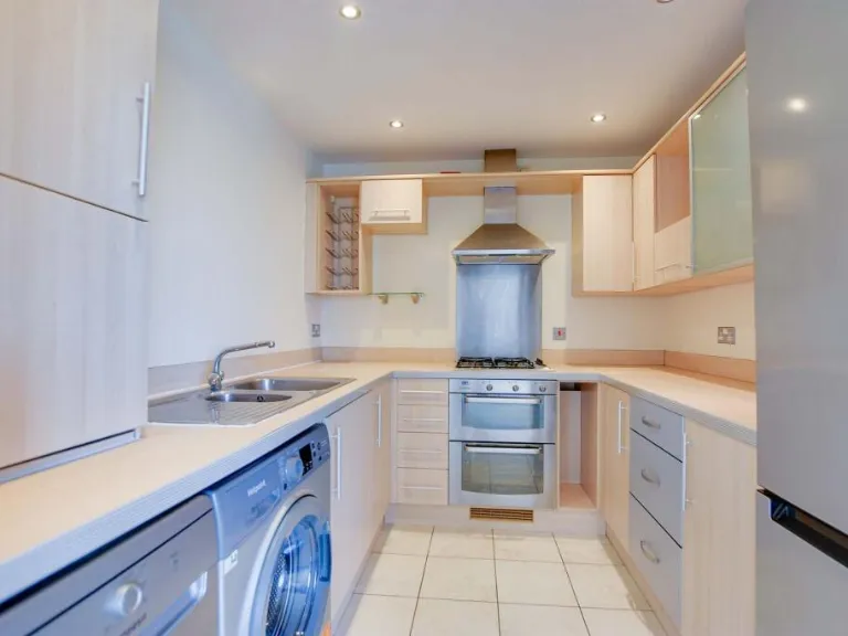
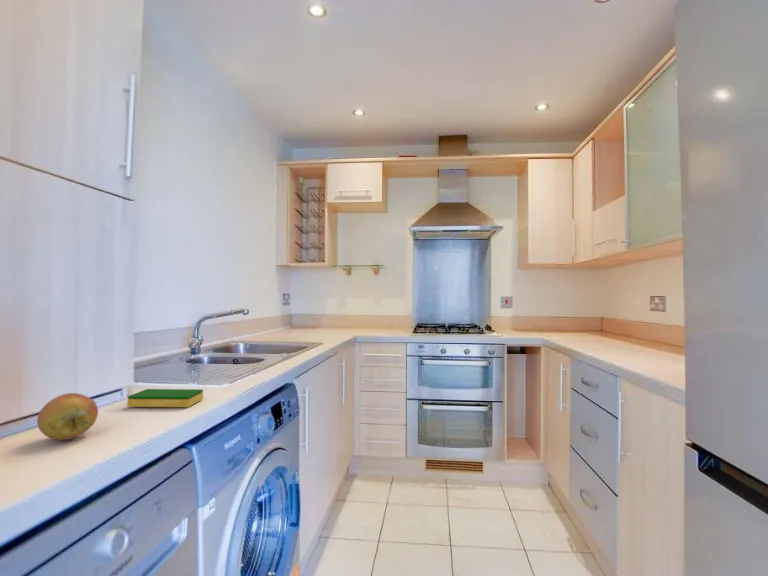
+ dish sponge [126,388,204,408]
+ apple [36,392,99,441]
